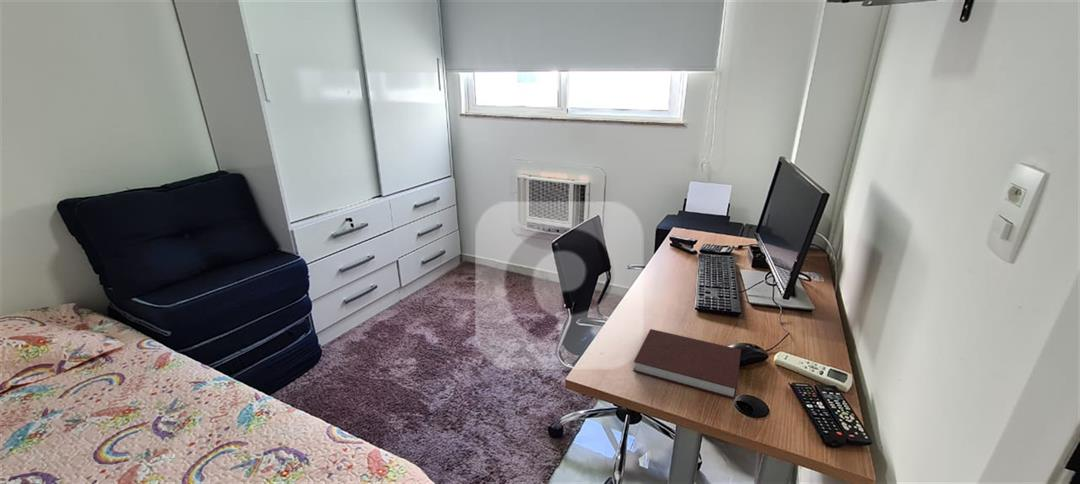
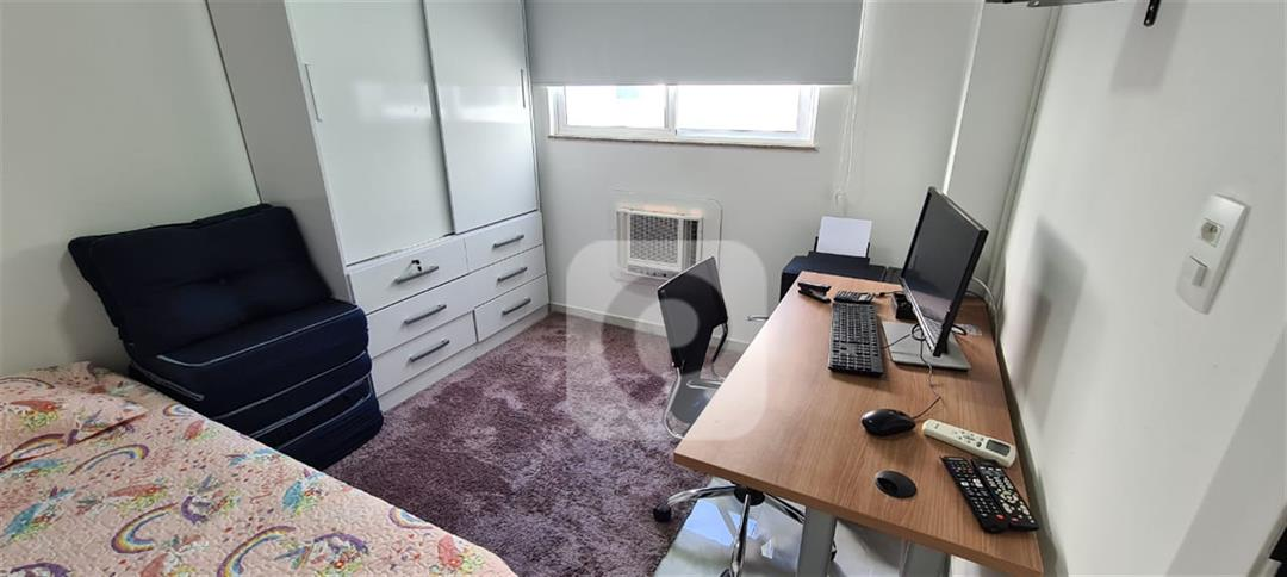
- notebook [632,328,742,400]
